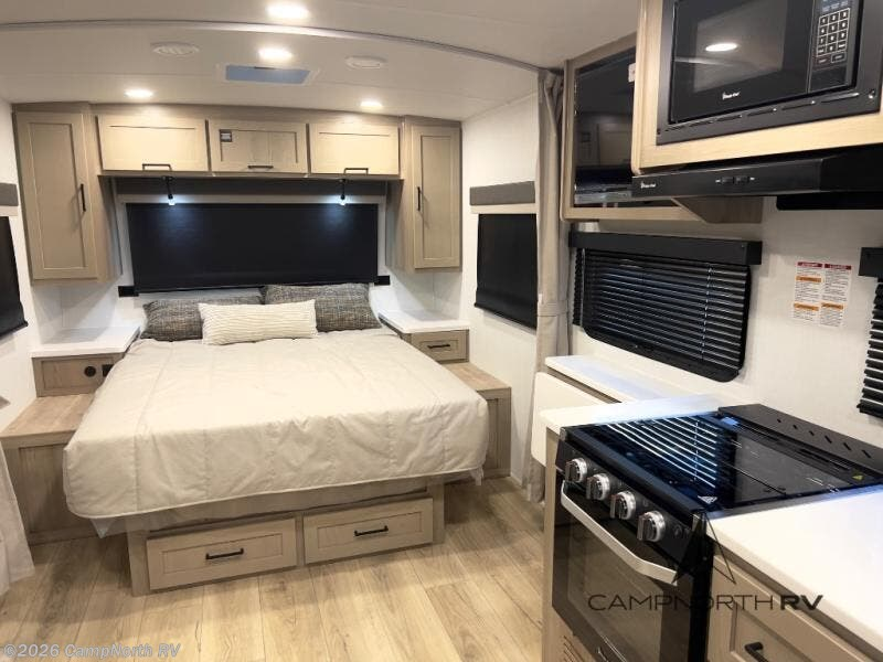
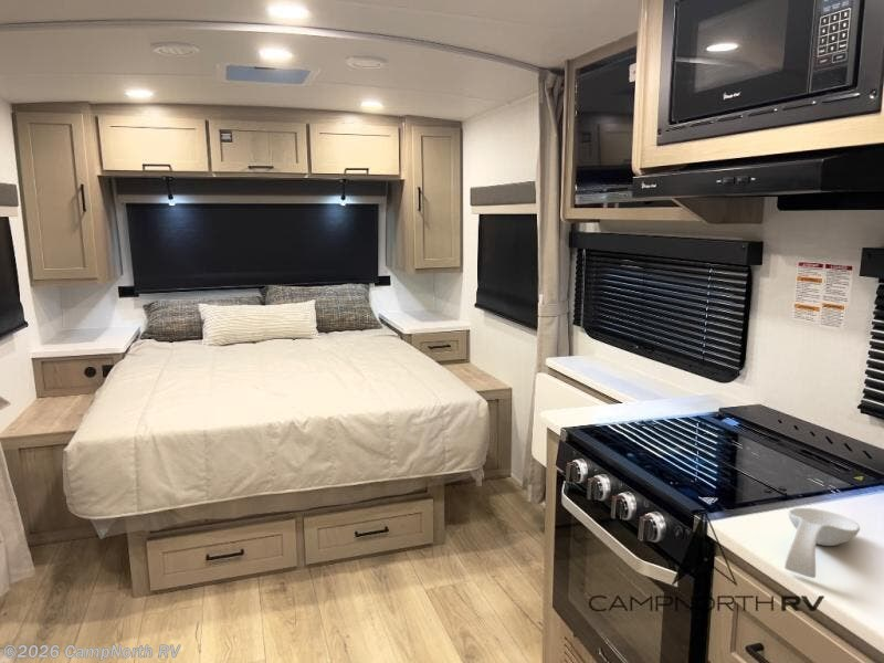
+ spoon rest [783,507,861,579]
